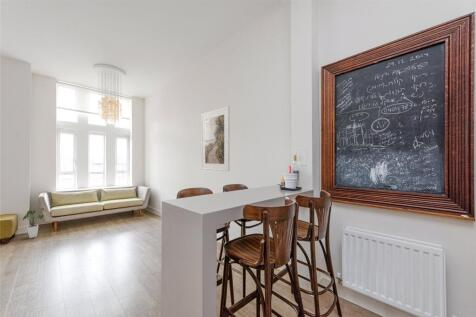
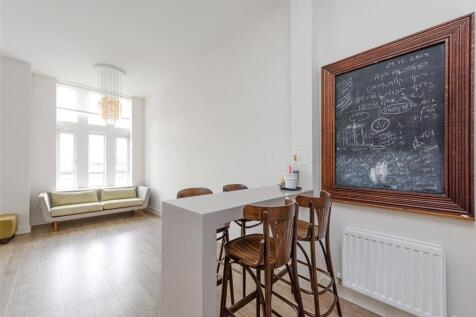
- house plant [22,207,45,239]
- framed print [200,106,230,172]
